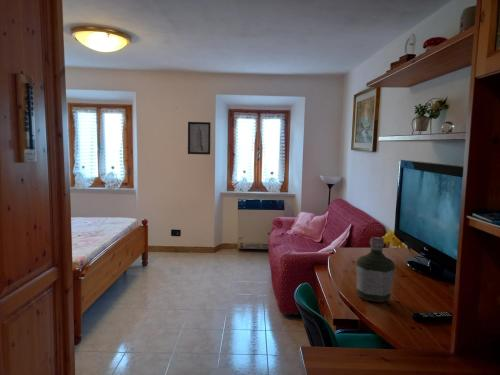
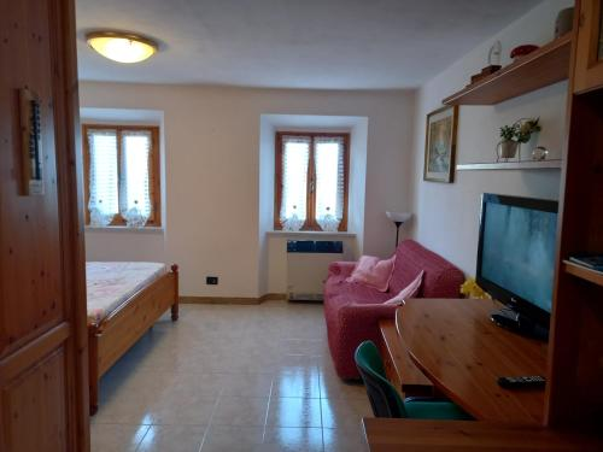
- wall art [187,121,212,156]
- bottle [355,236,396,303]
